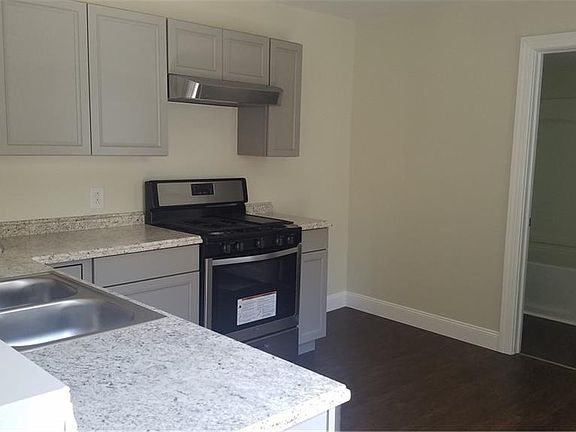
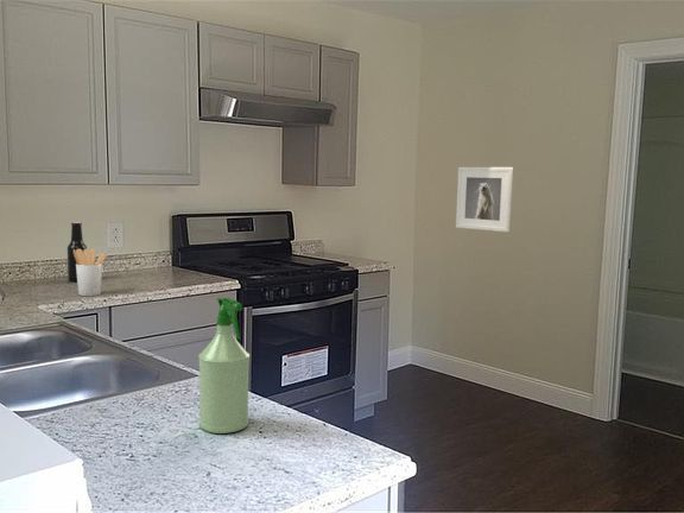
+ spray bottle [197,297,251,435]
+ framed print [455,166,514,233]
+ beer bottle [66,221,88,283]
+ utensil holder [74,247,108,297]
